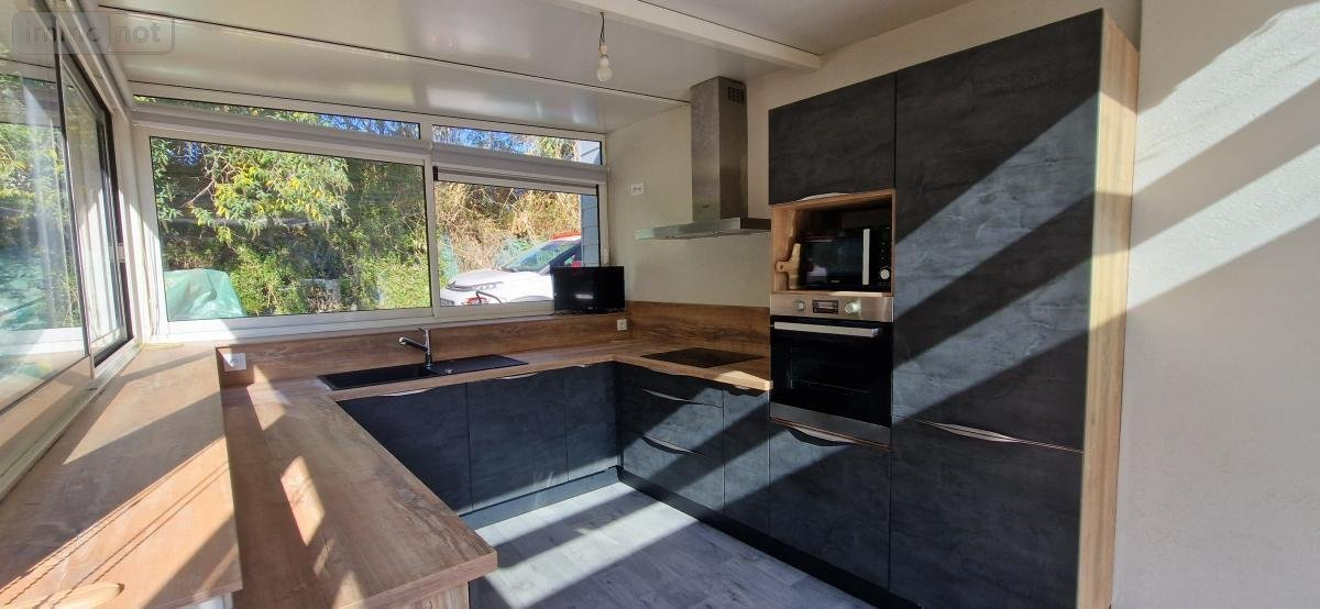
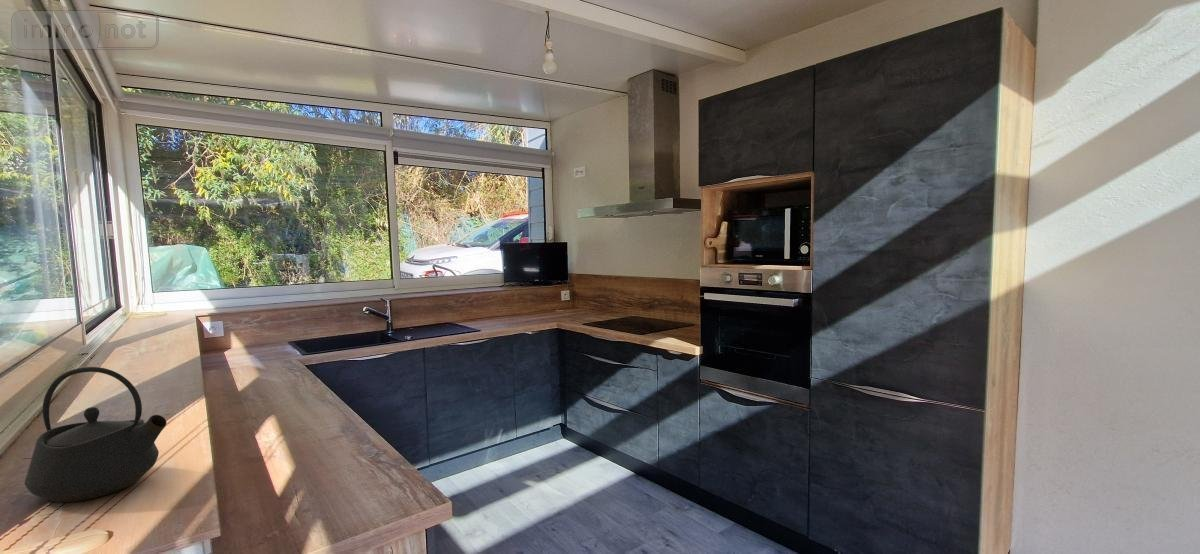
+ kettle [24,366,168,503]
